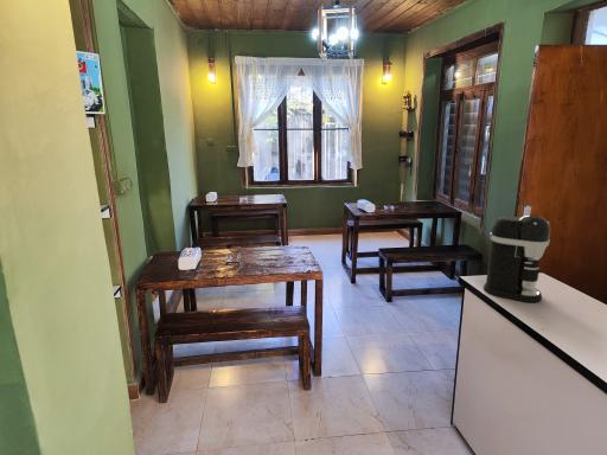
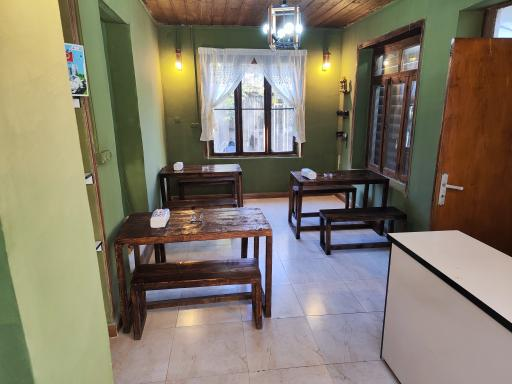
- coffee maker [483,213,551,303]
